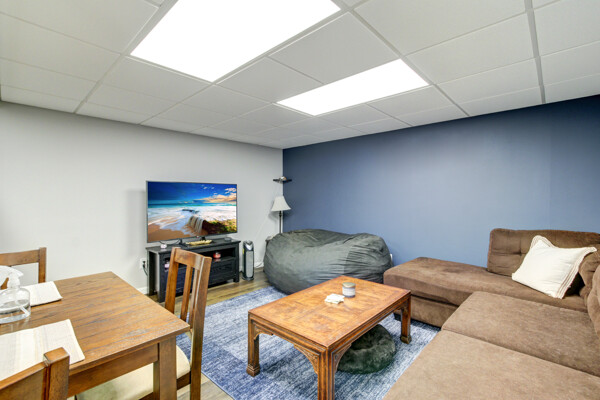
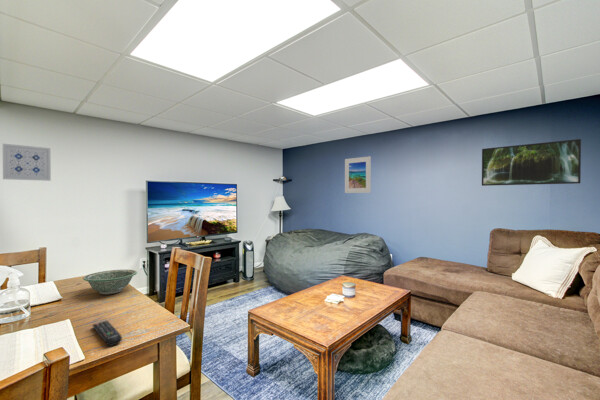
+ remote control [91,320,123,347]
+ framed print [481,138,582,187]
+ wall art [2,143,52,182]
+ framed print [344,155,372,194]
+ bowl [82,269,138,295]
